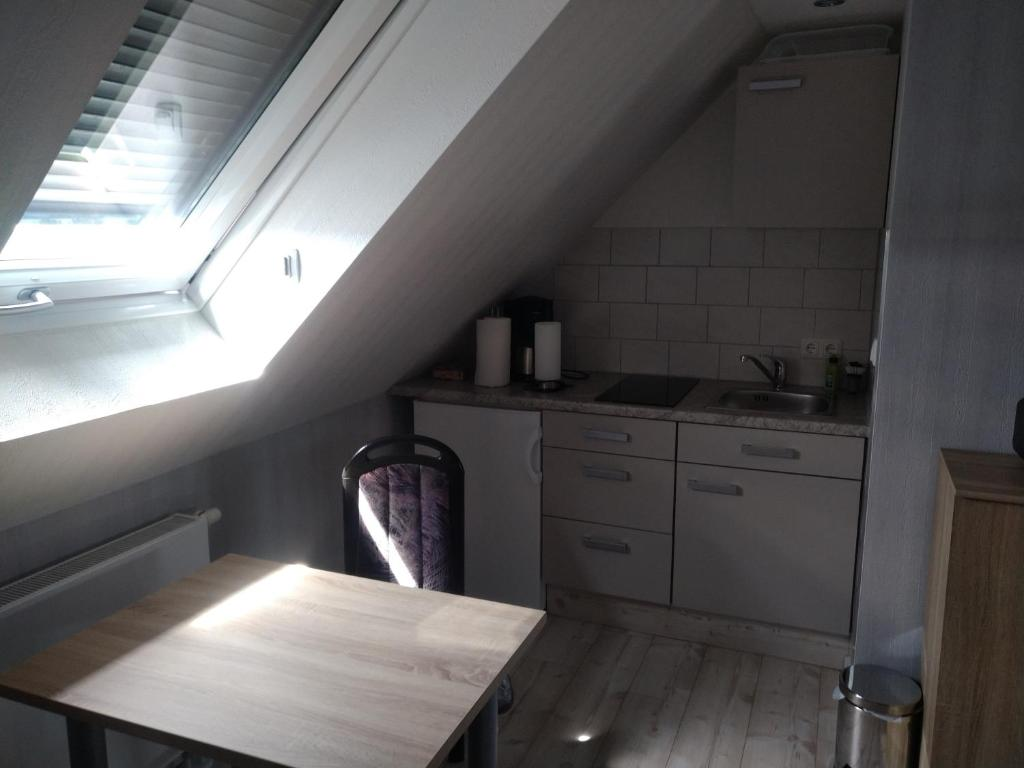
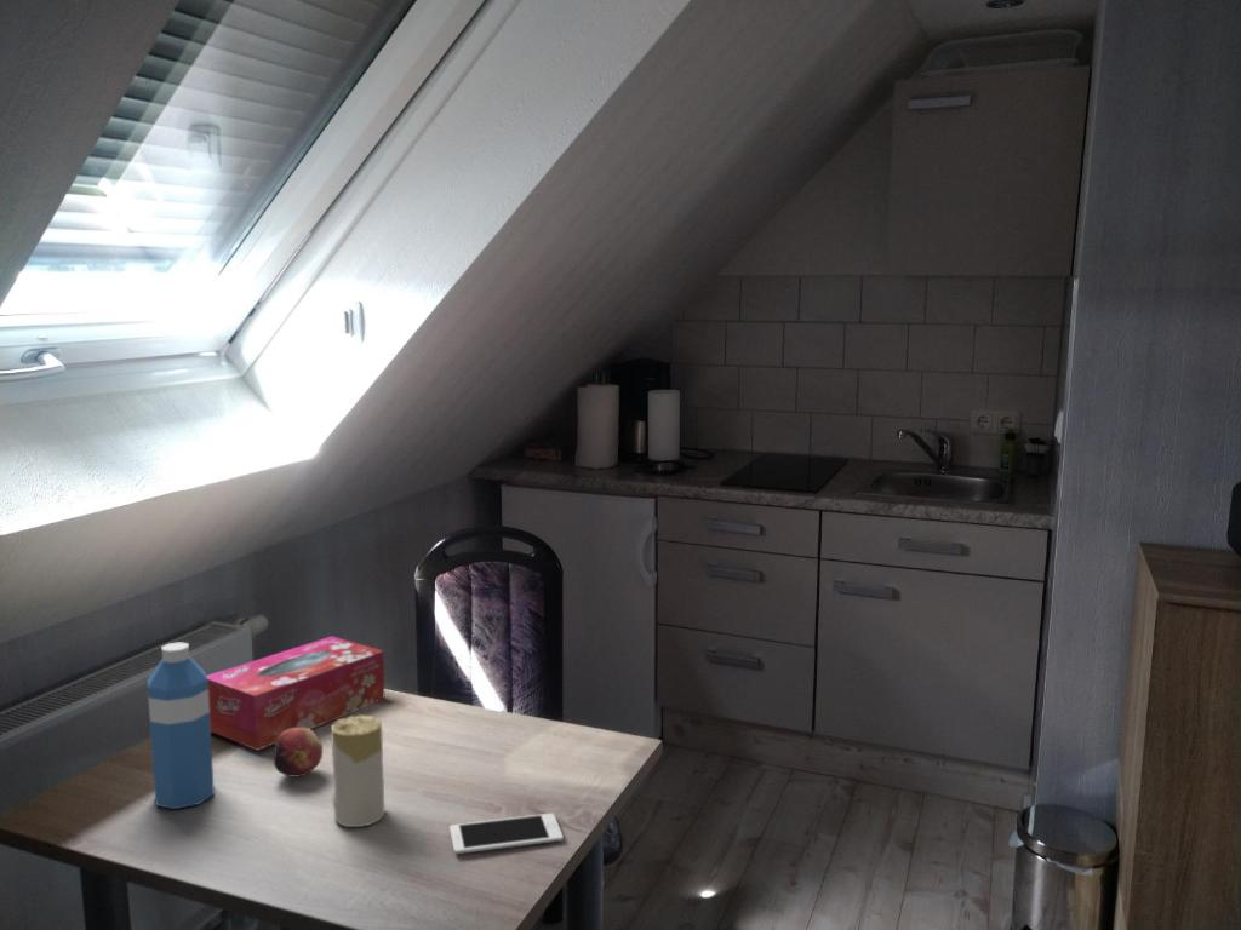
+ cell phone [448,813,565,855]
+ fruit [273,728,324,779]
+ candle [330,714,385,828]
+ water bottle [147,641,216,810]
+ tissue box [206,636,385,752]
